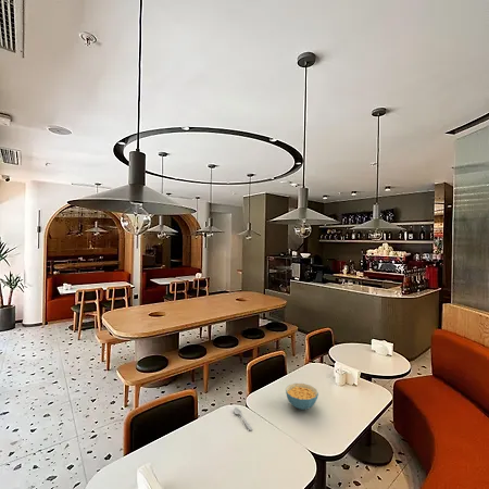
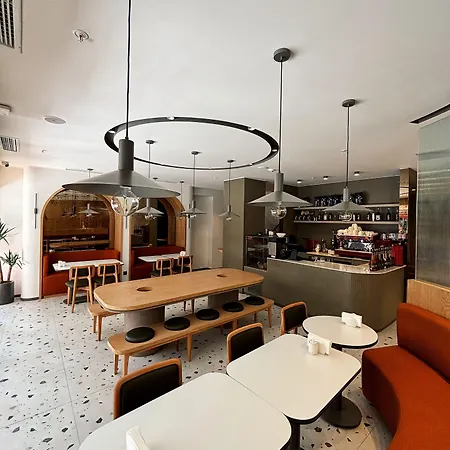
- spoon [233,406,253,431]
- cereal bowl [285,383,319,411]
